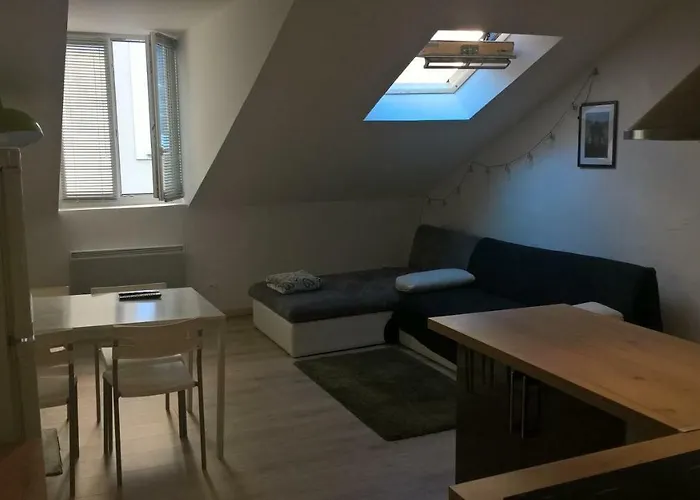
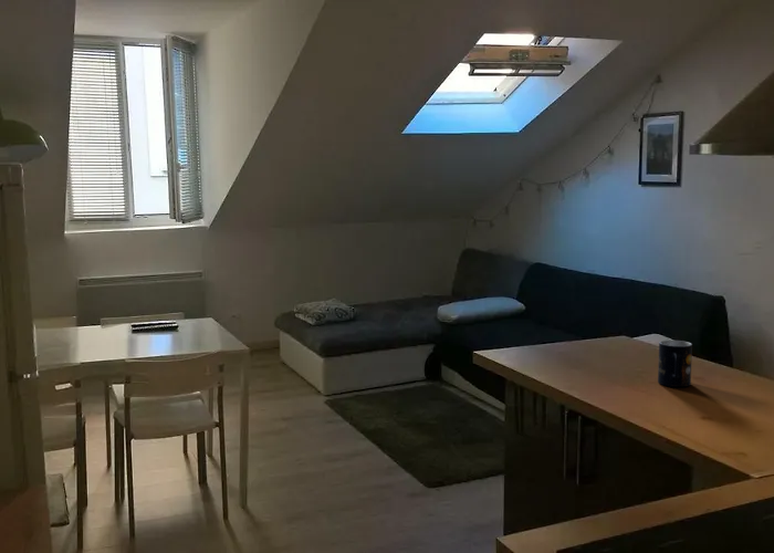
+ mug [657,340,693,388]
